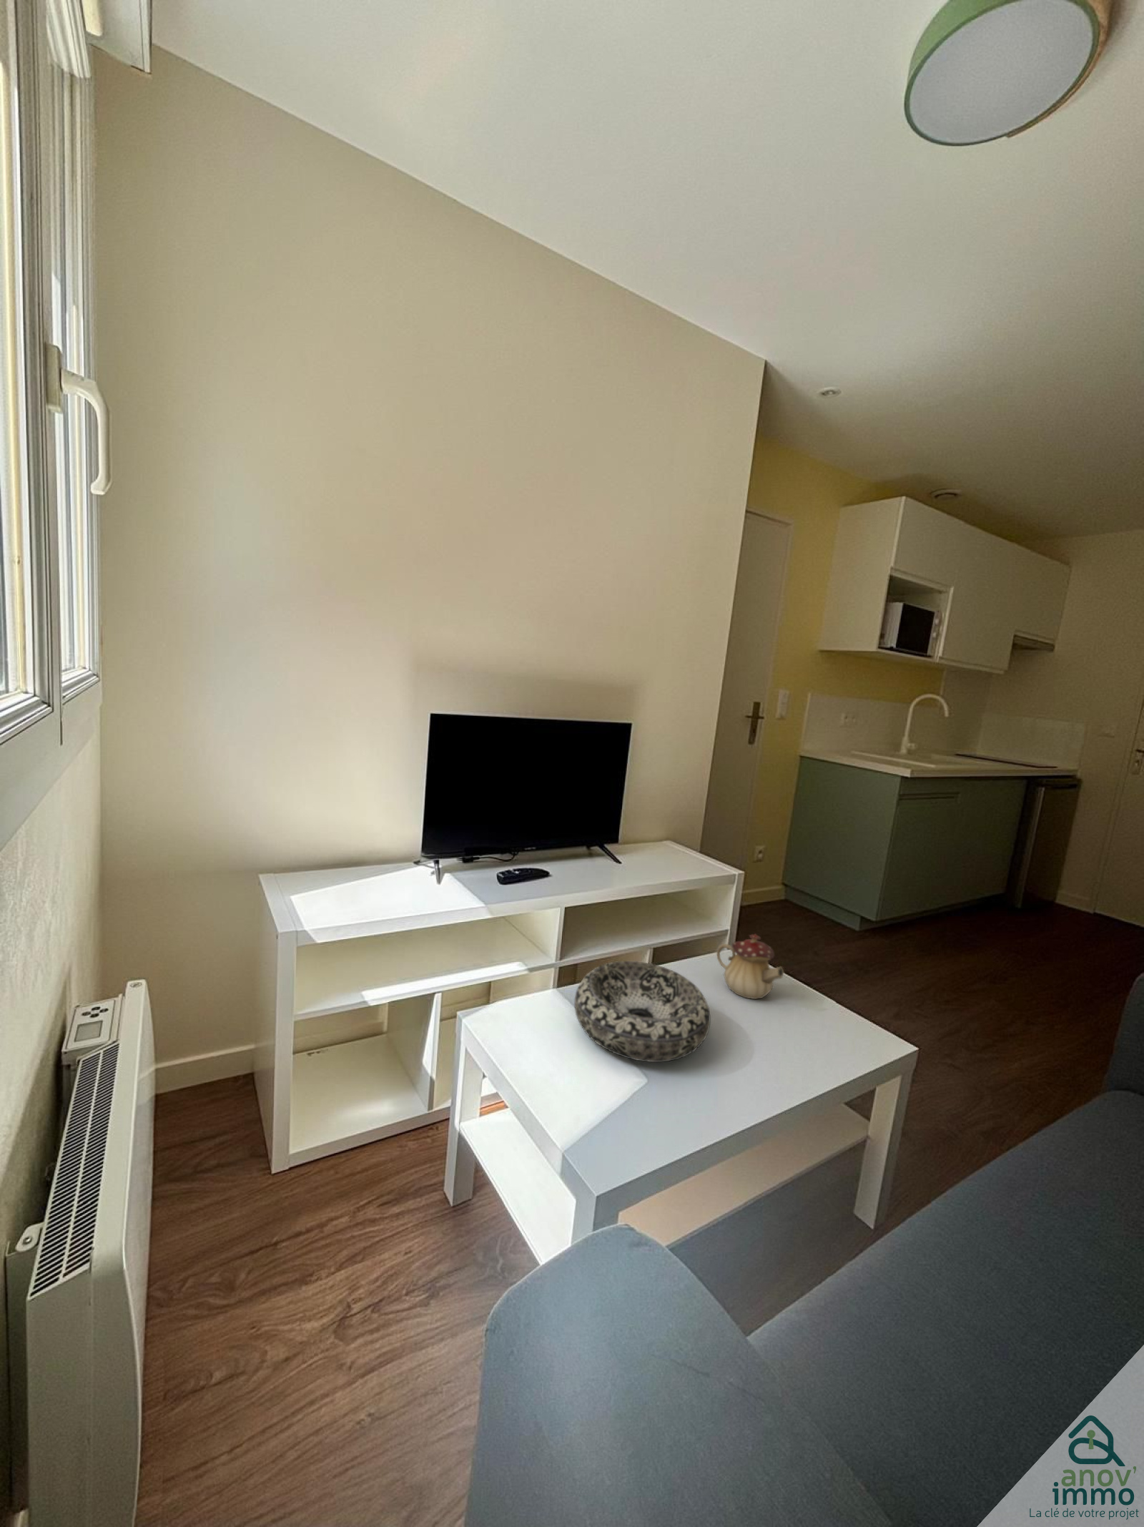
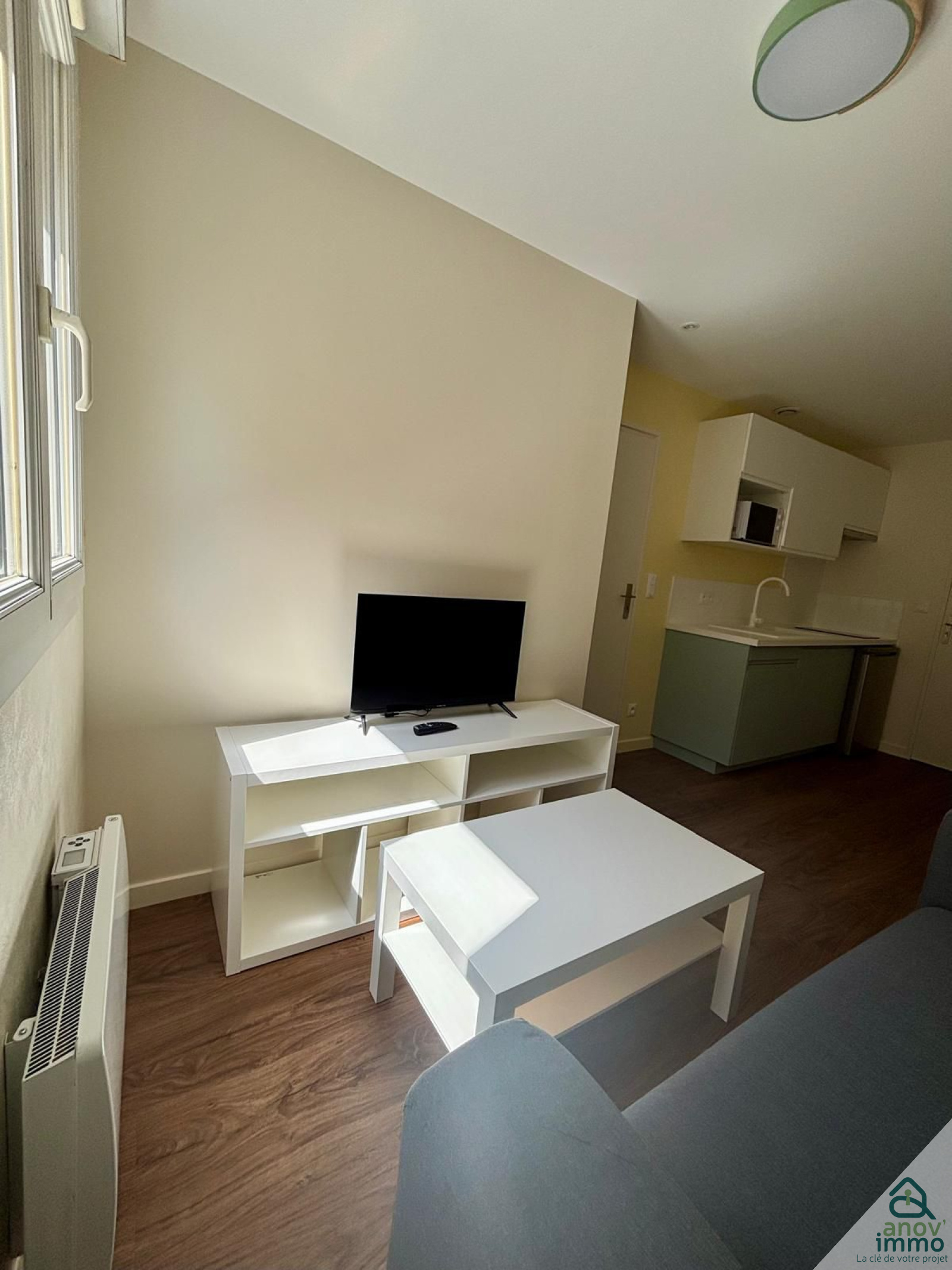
- teapot [716,933,785,1000]
- decorative bowl [574,961,710,1063]
